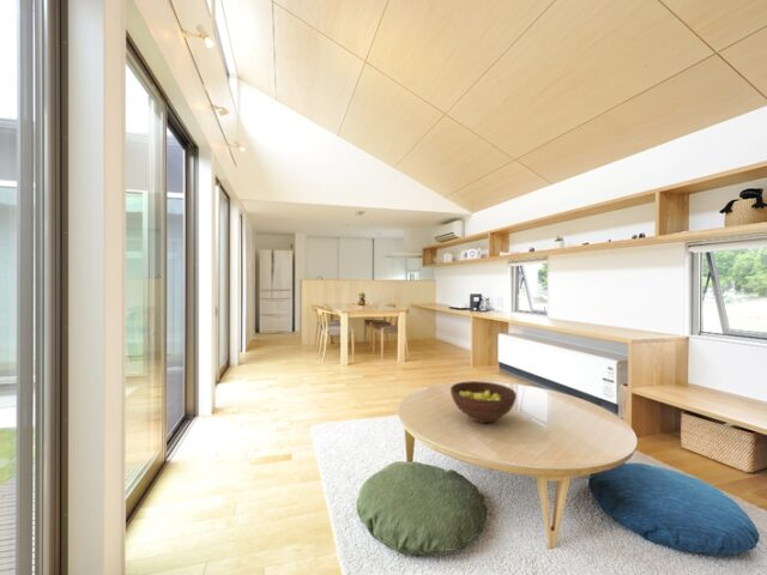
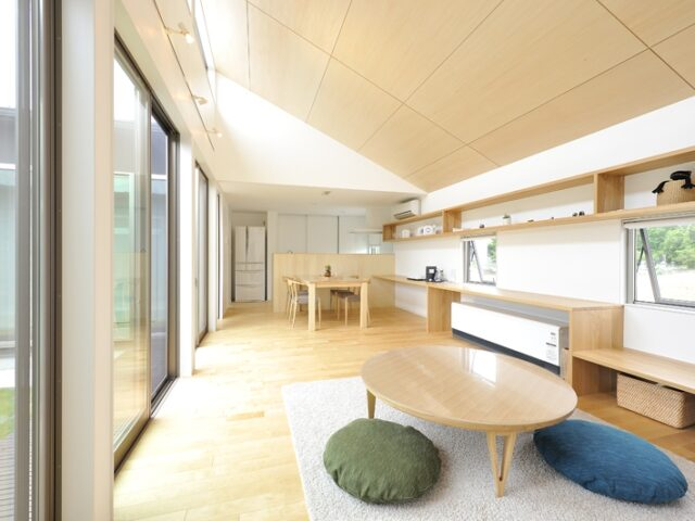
- fruit bowl [449,380,518,424]
